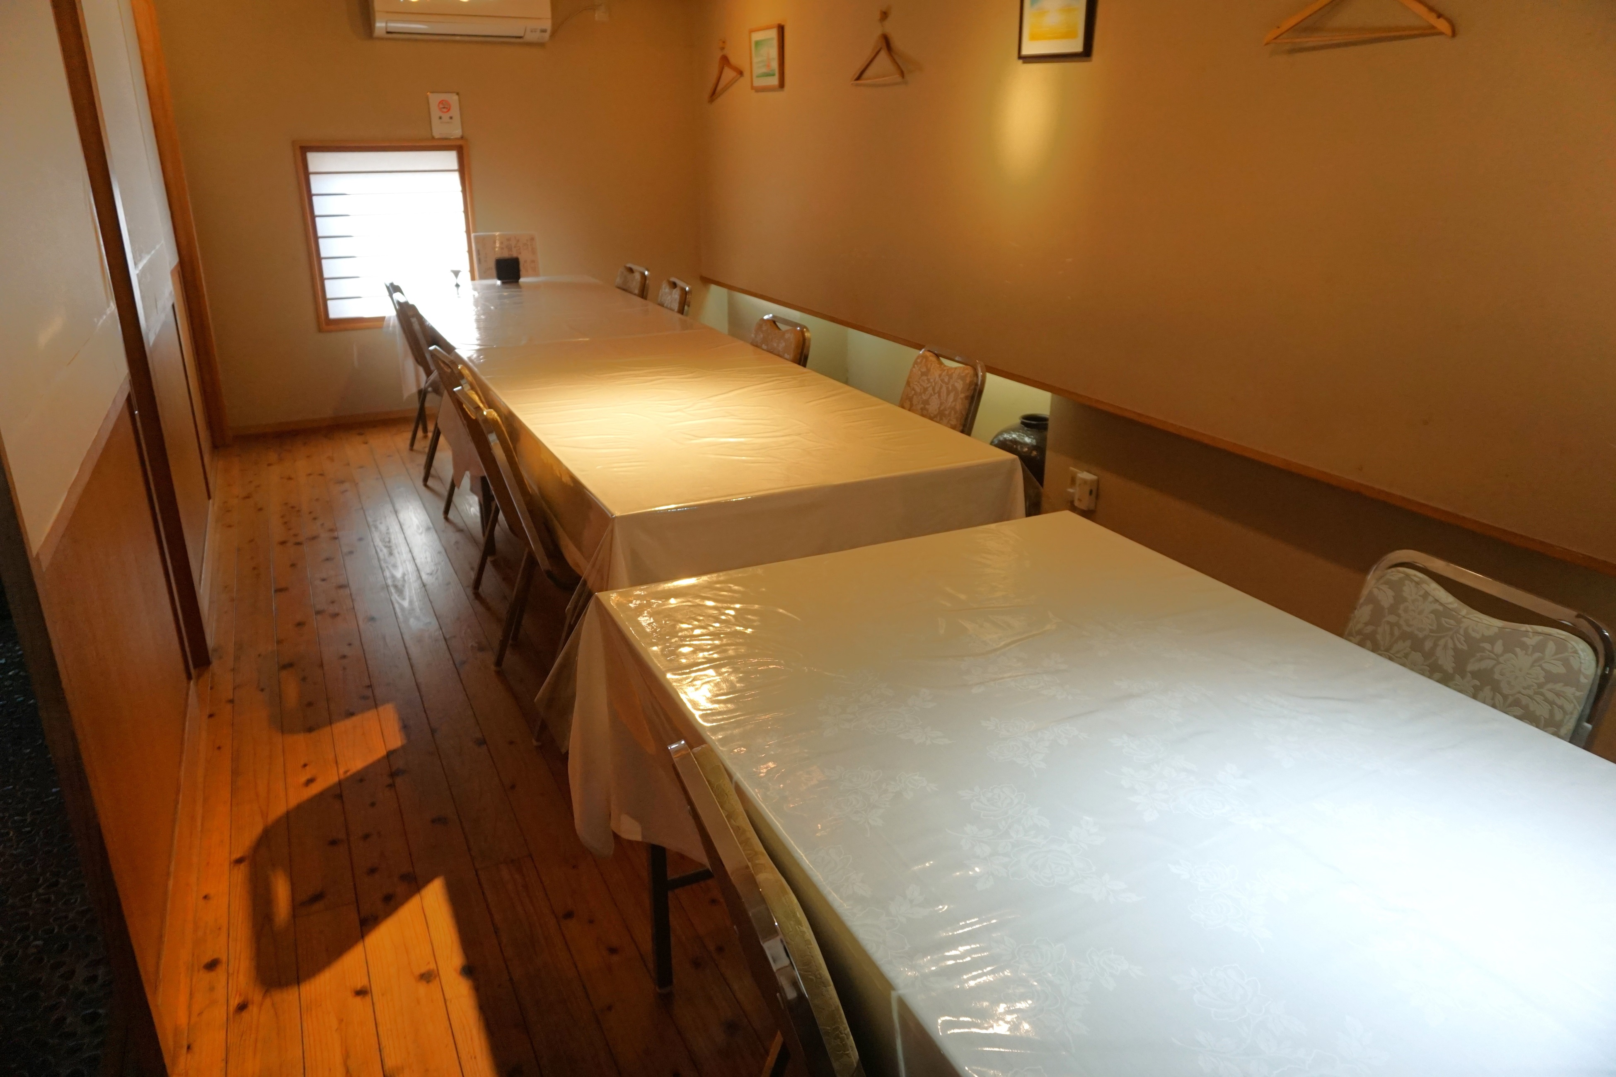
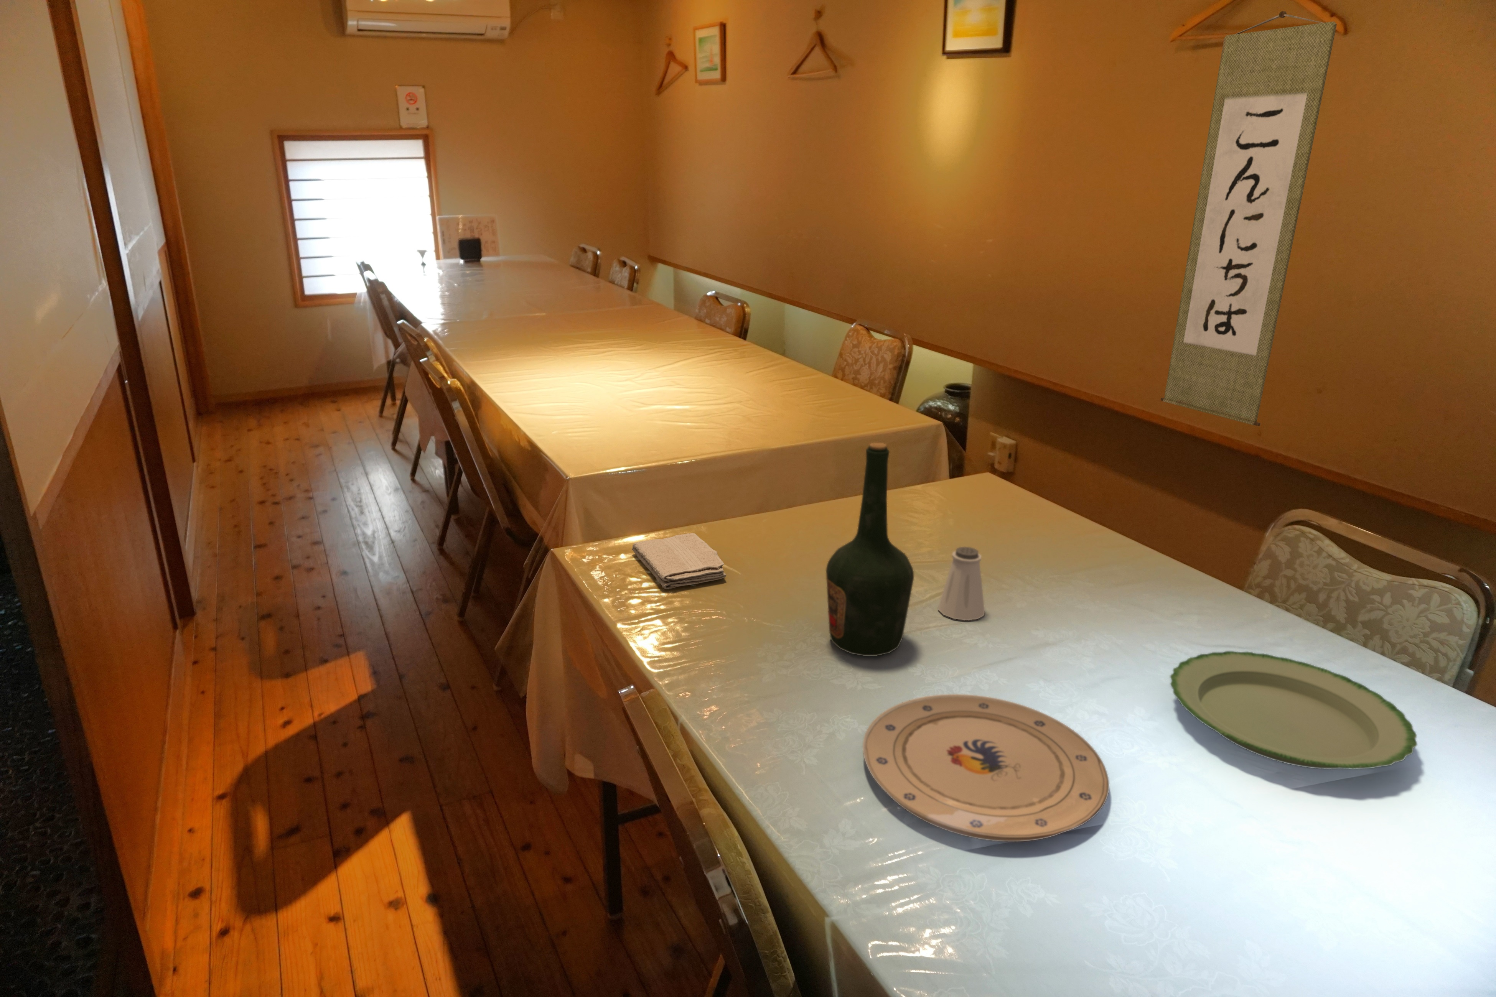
+ saltshaker [937,546,985,621]
+ washcloth [631,533,727,590]
+ wall scroll [1160,11,1337,426]
+ bottle [826,442,915,657]
+ plate [1170,651,1418,770]
+ plate [863,693,1110,842]
